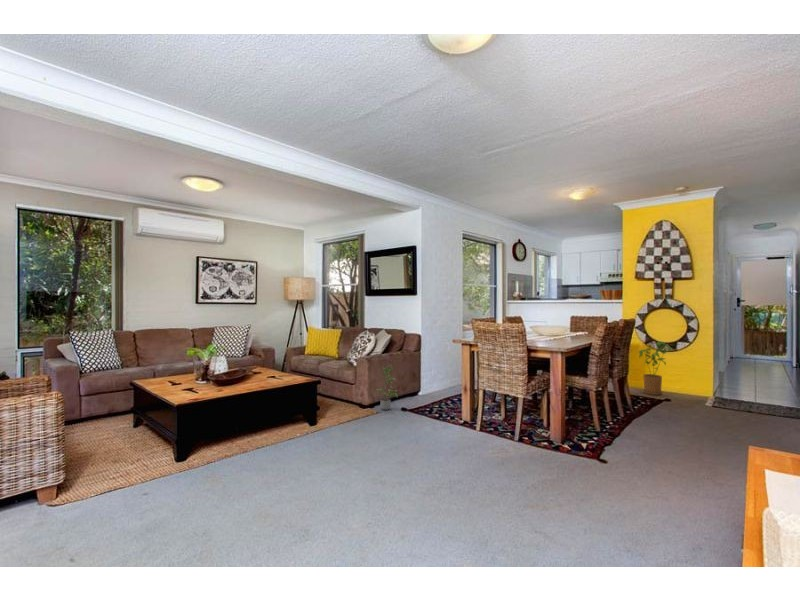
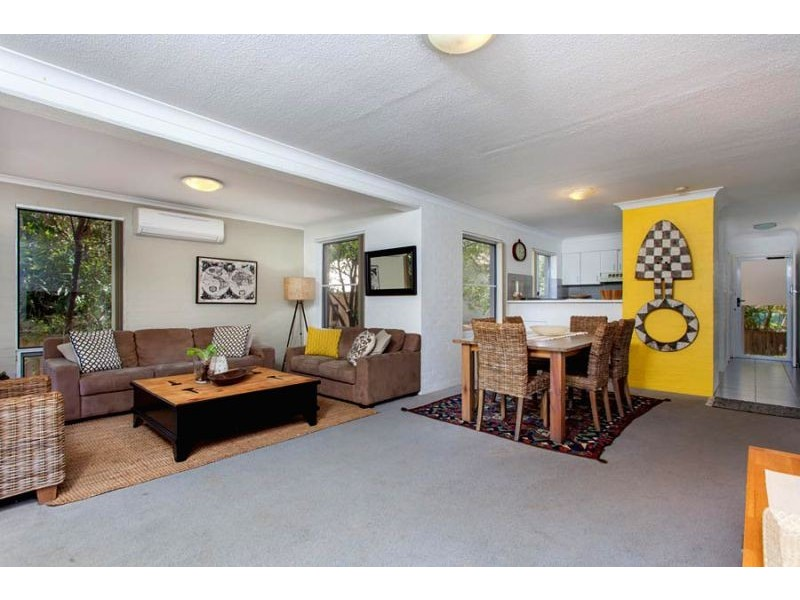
- potted plant [376,364,399,411]
- house plant [638,341,674,396]
